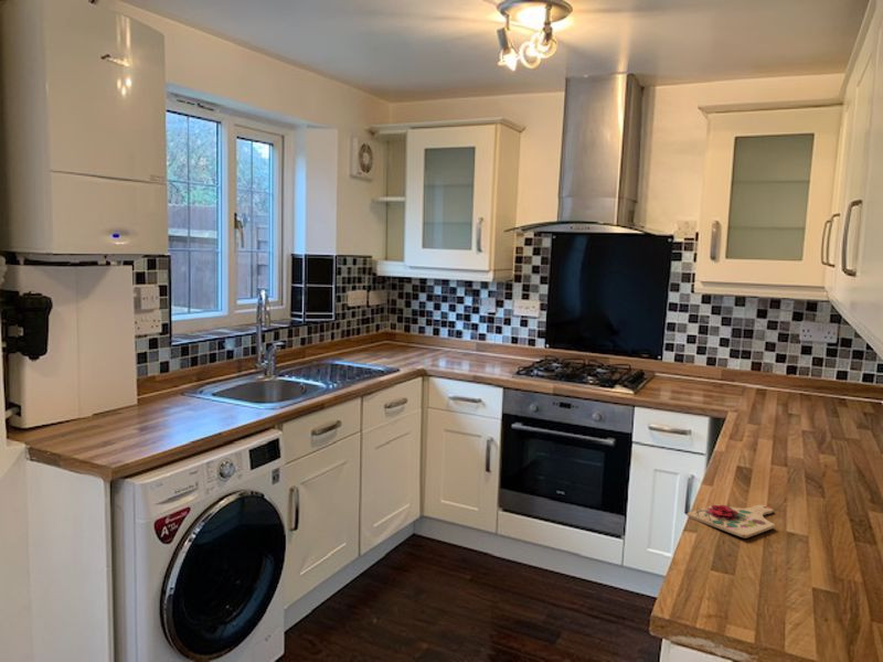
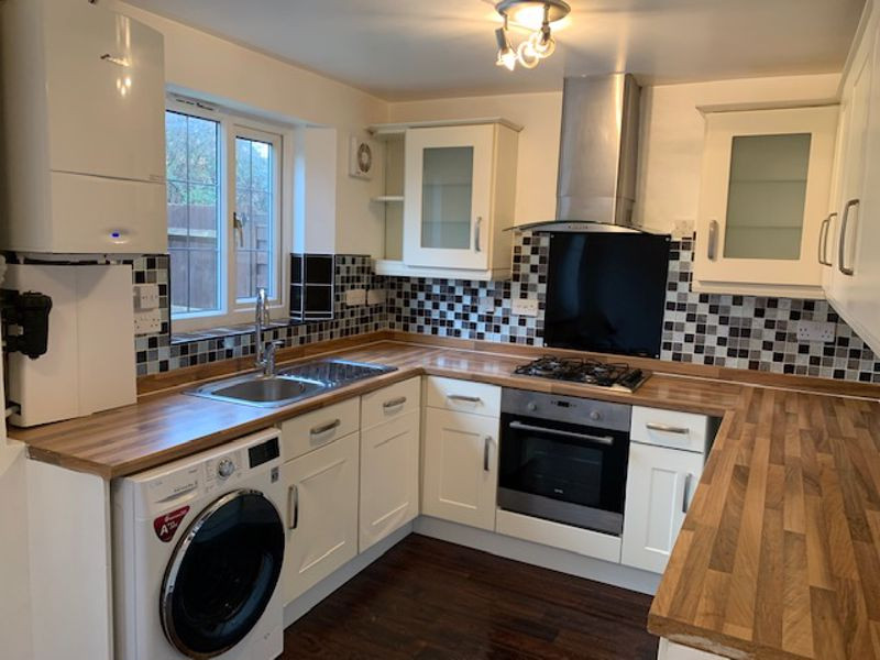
- cutting board [687,503,776,540]
